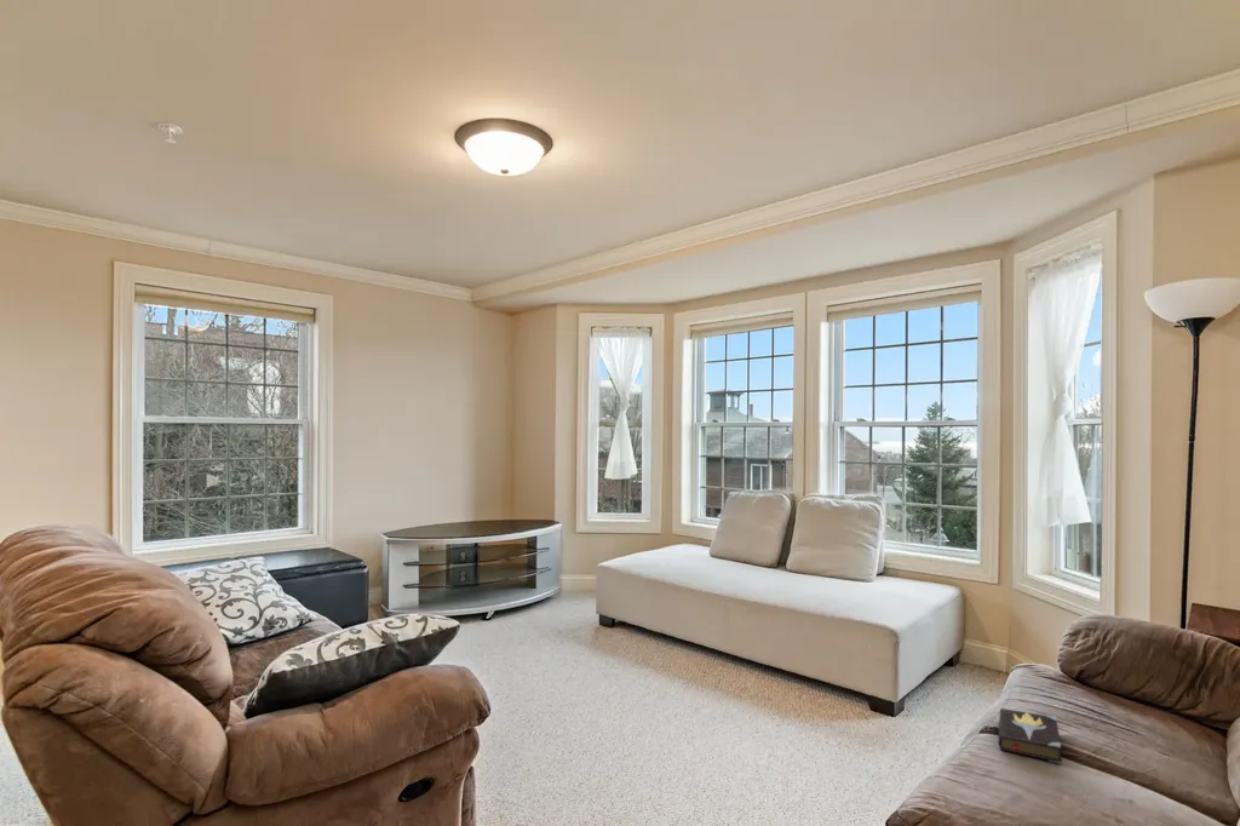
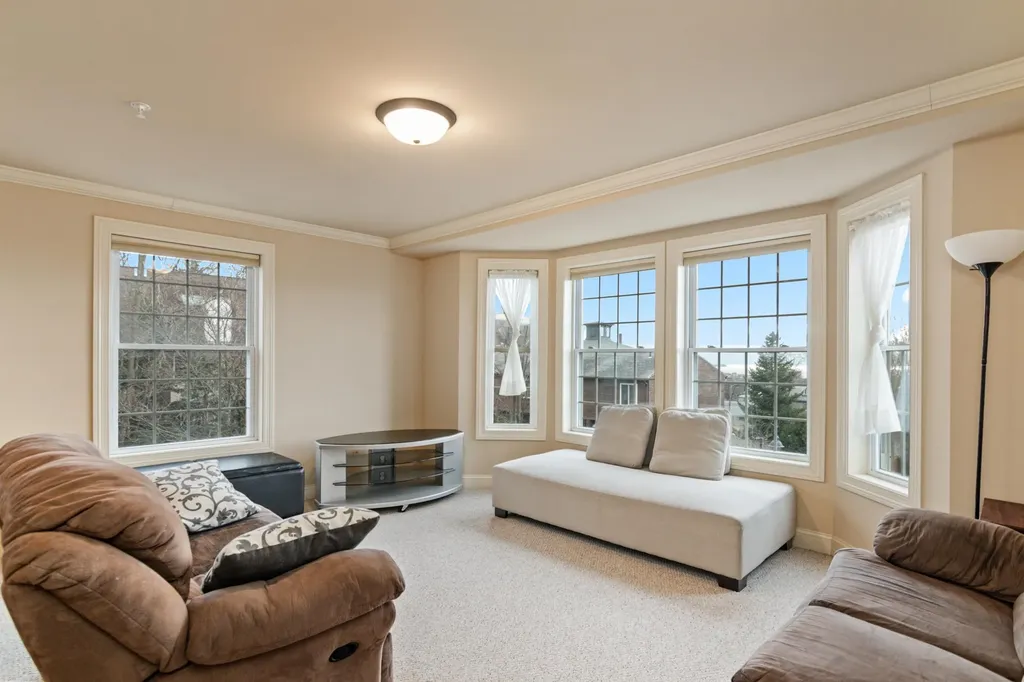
- hardback book [998,707,1063,765]
